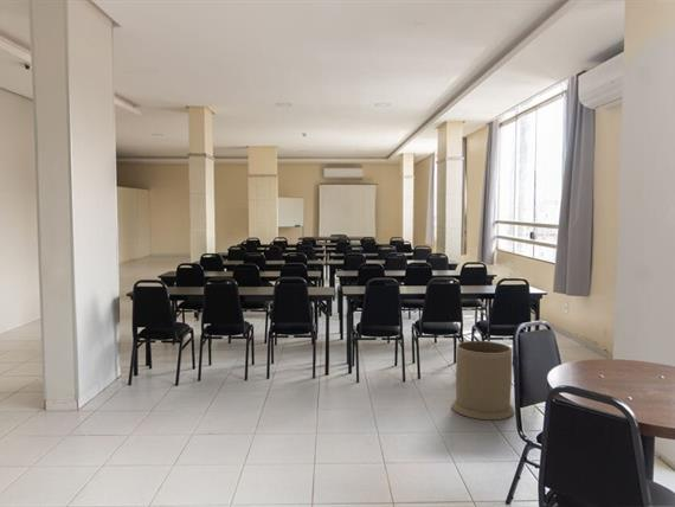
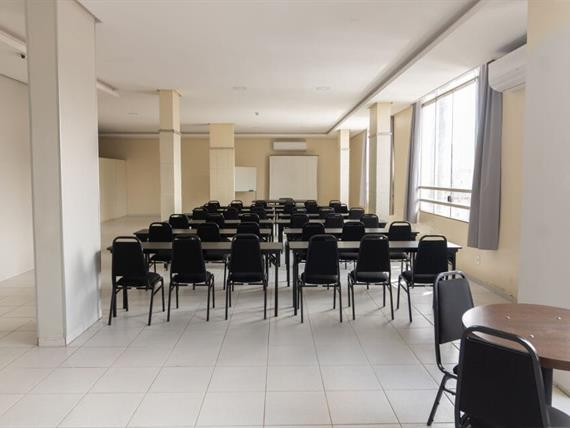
- trash can [451,340,515,421]
